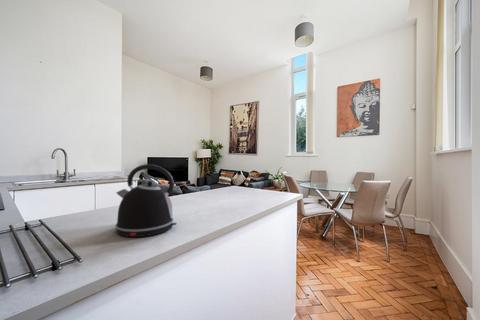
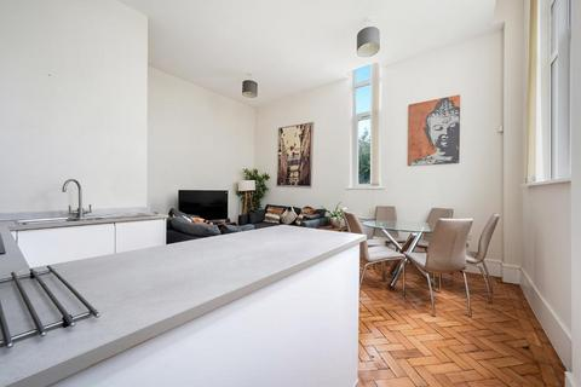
- kettle [114,163,178,238]
